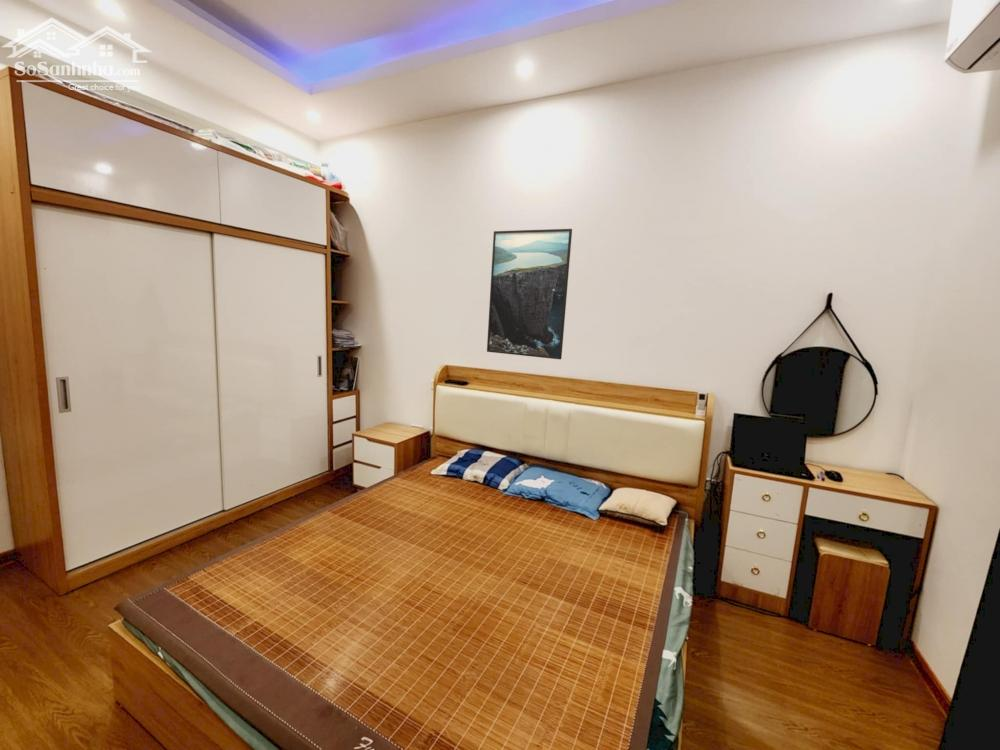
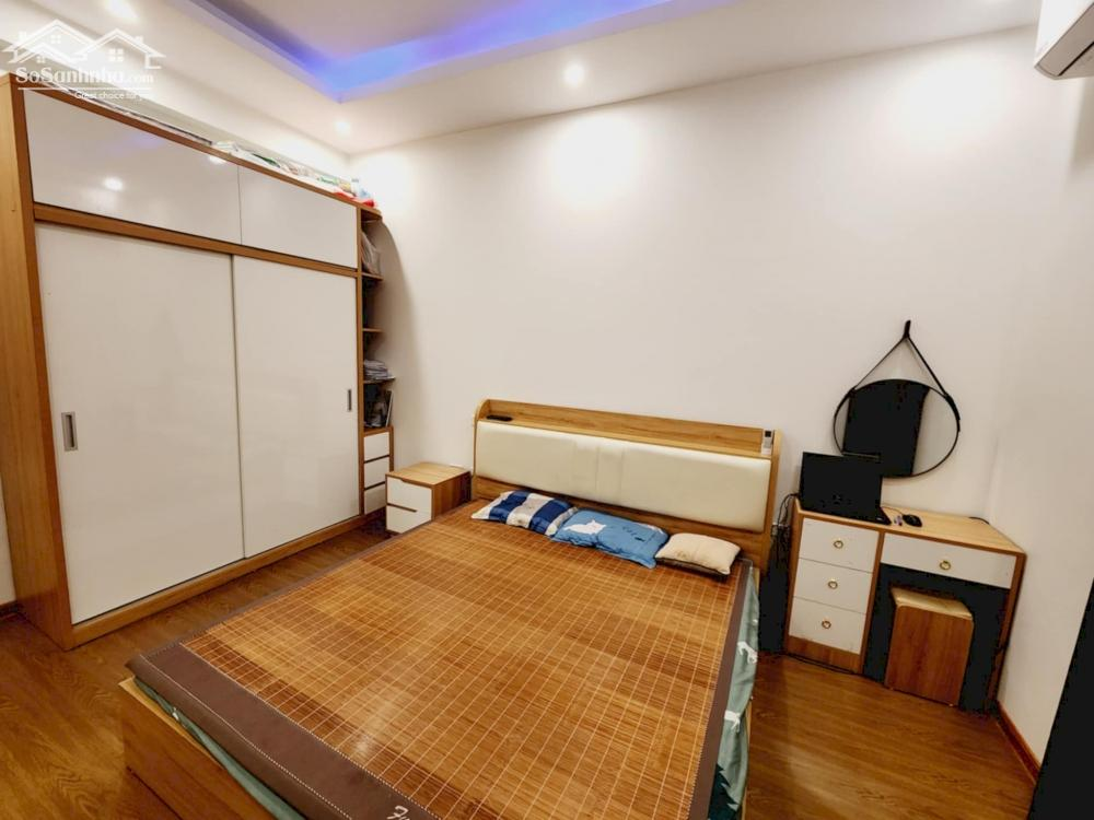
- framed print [486,228,573,360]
